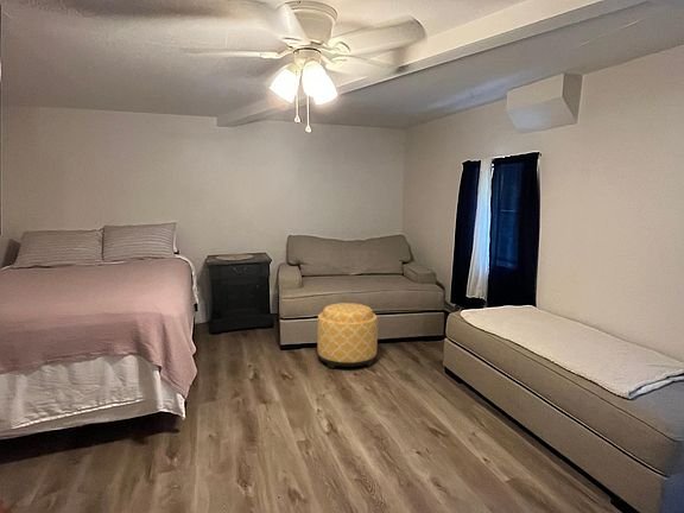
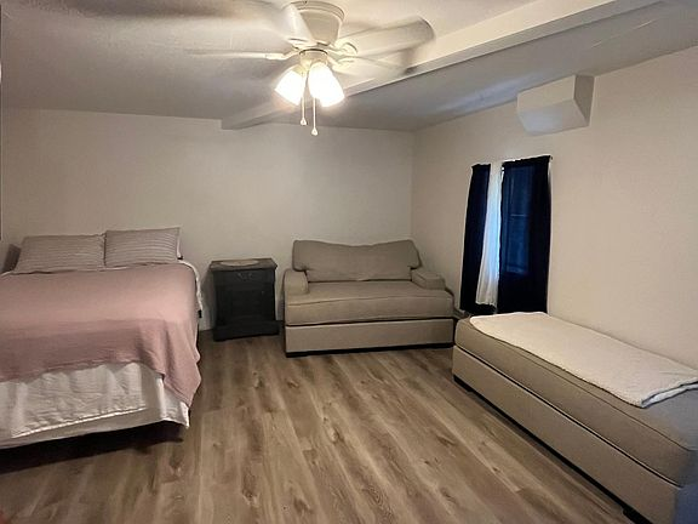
- ottoman [316,302,379,369]
